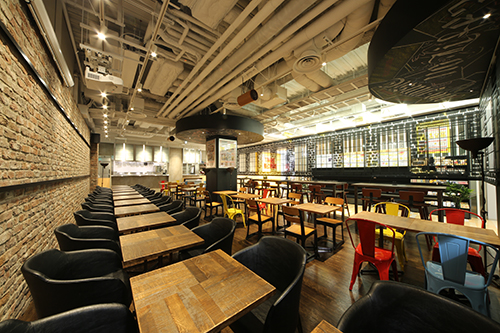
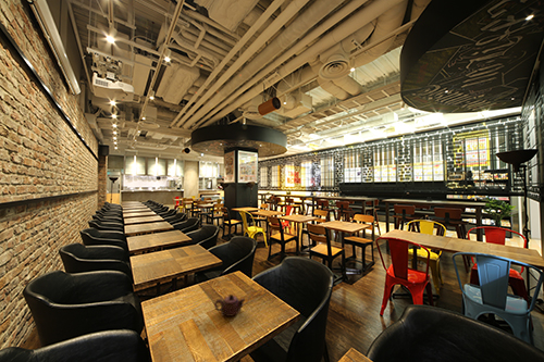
+ teapot [213,294,246,317]
